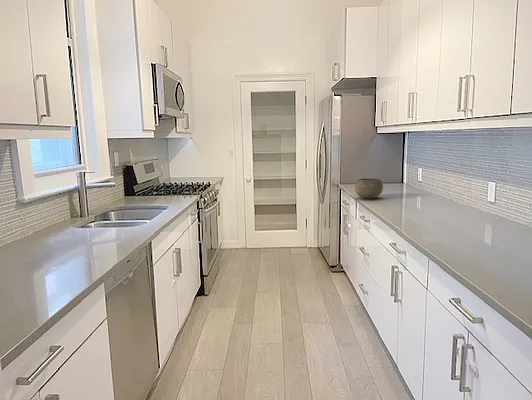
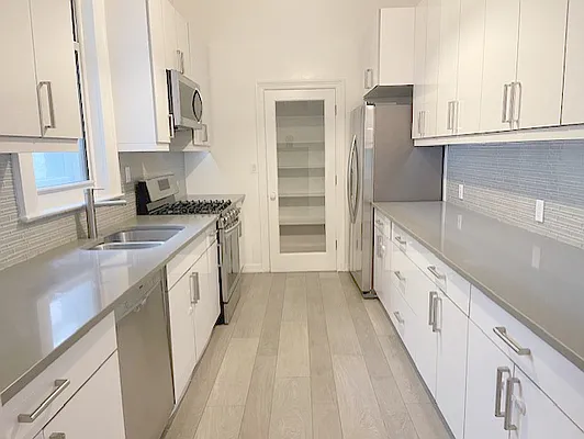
- bowl [354,177,384,199]
